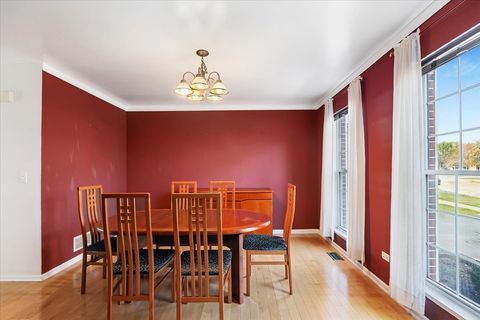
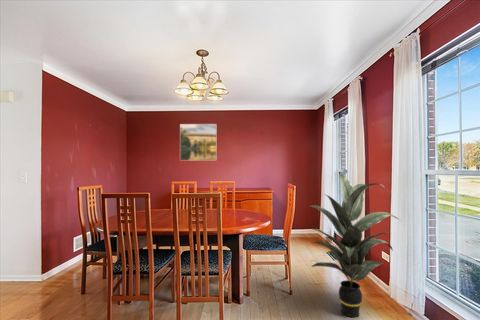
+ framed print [179,123,217,161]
+ indoor plant [310,173,401,318]
